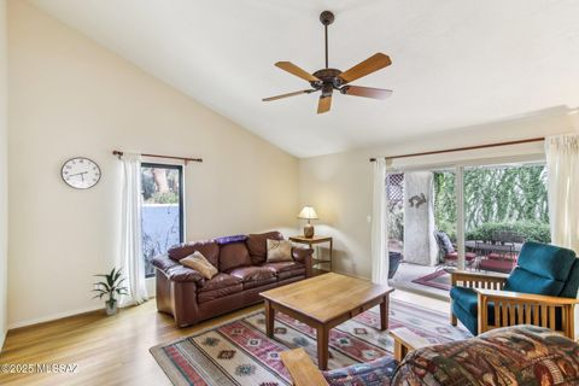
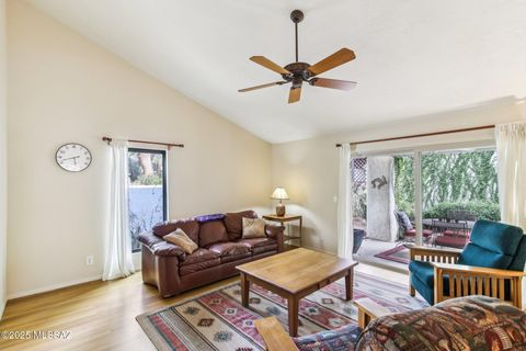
- indoor plant [89,265,130,316]
